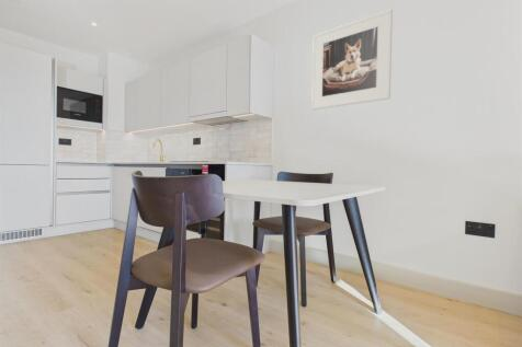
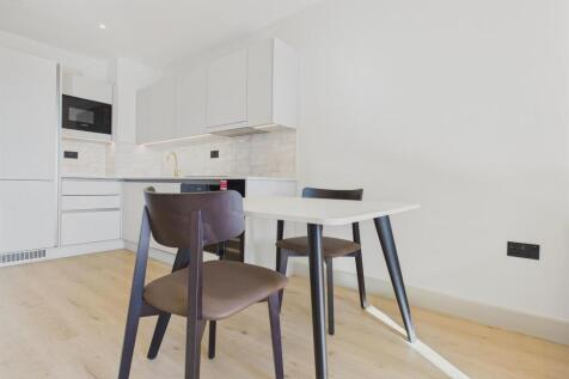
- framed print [310,8,394,111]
